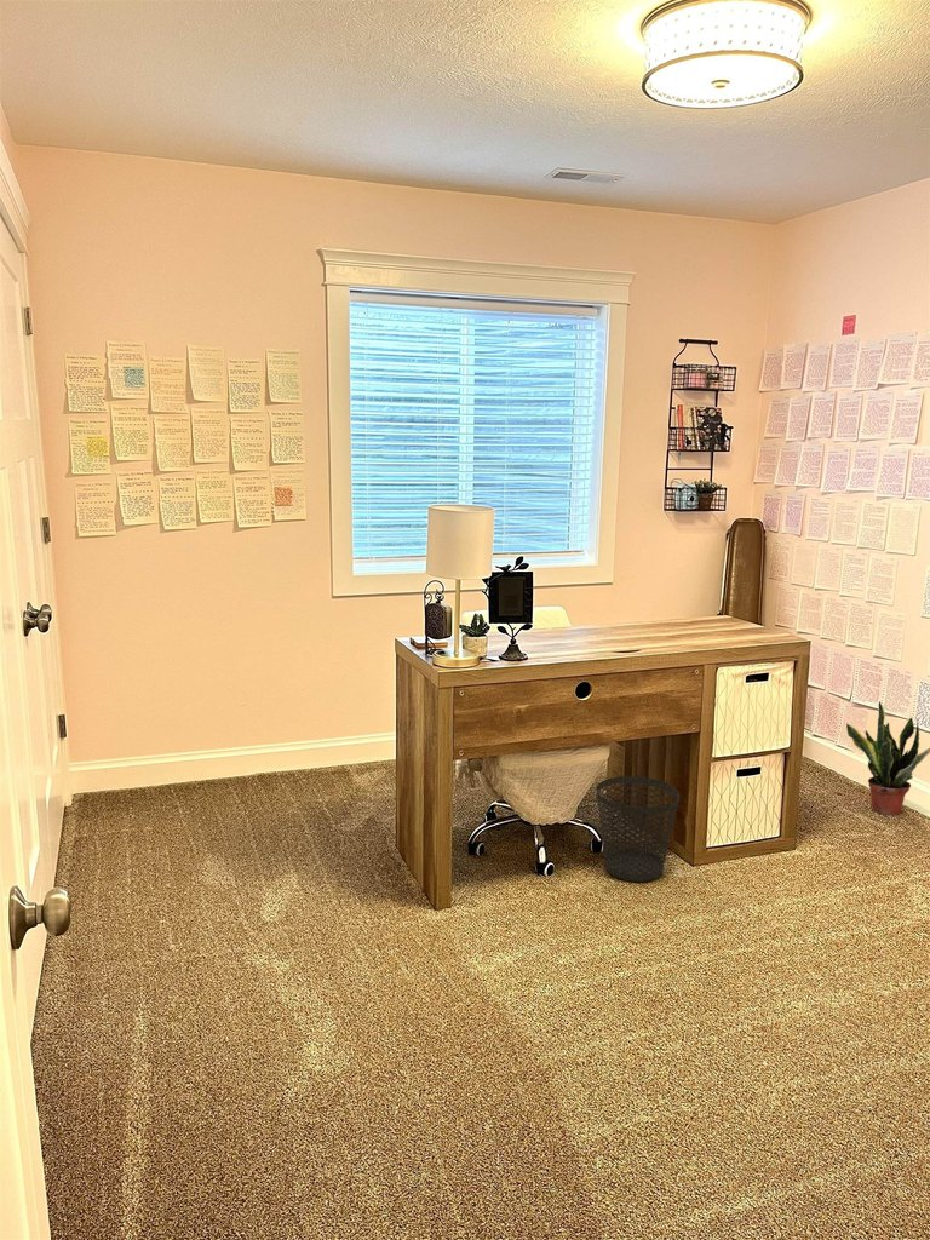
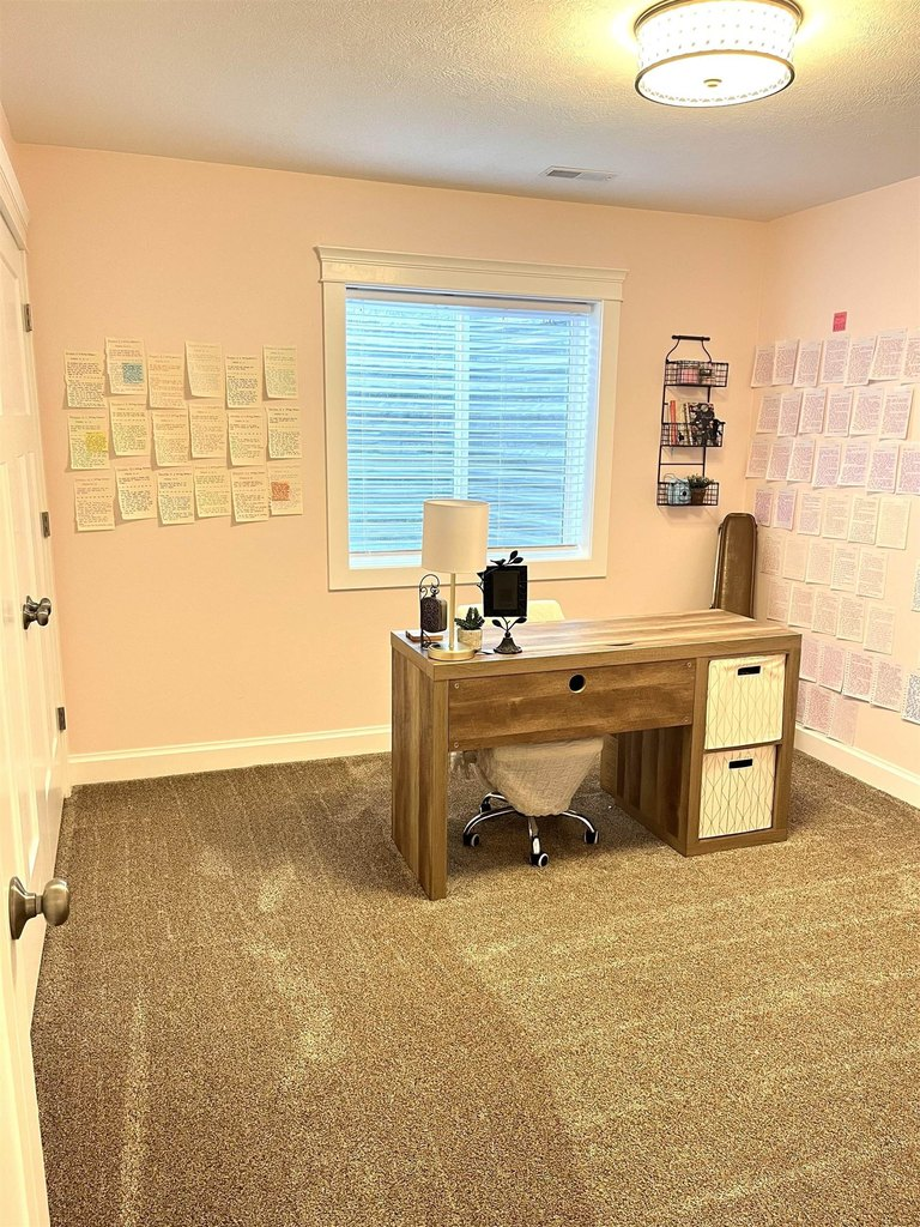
- potted plant [845,700,930,816]
- wastebasket [596,775,681,883]
